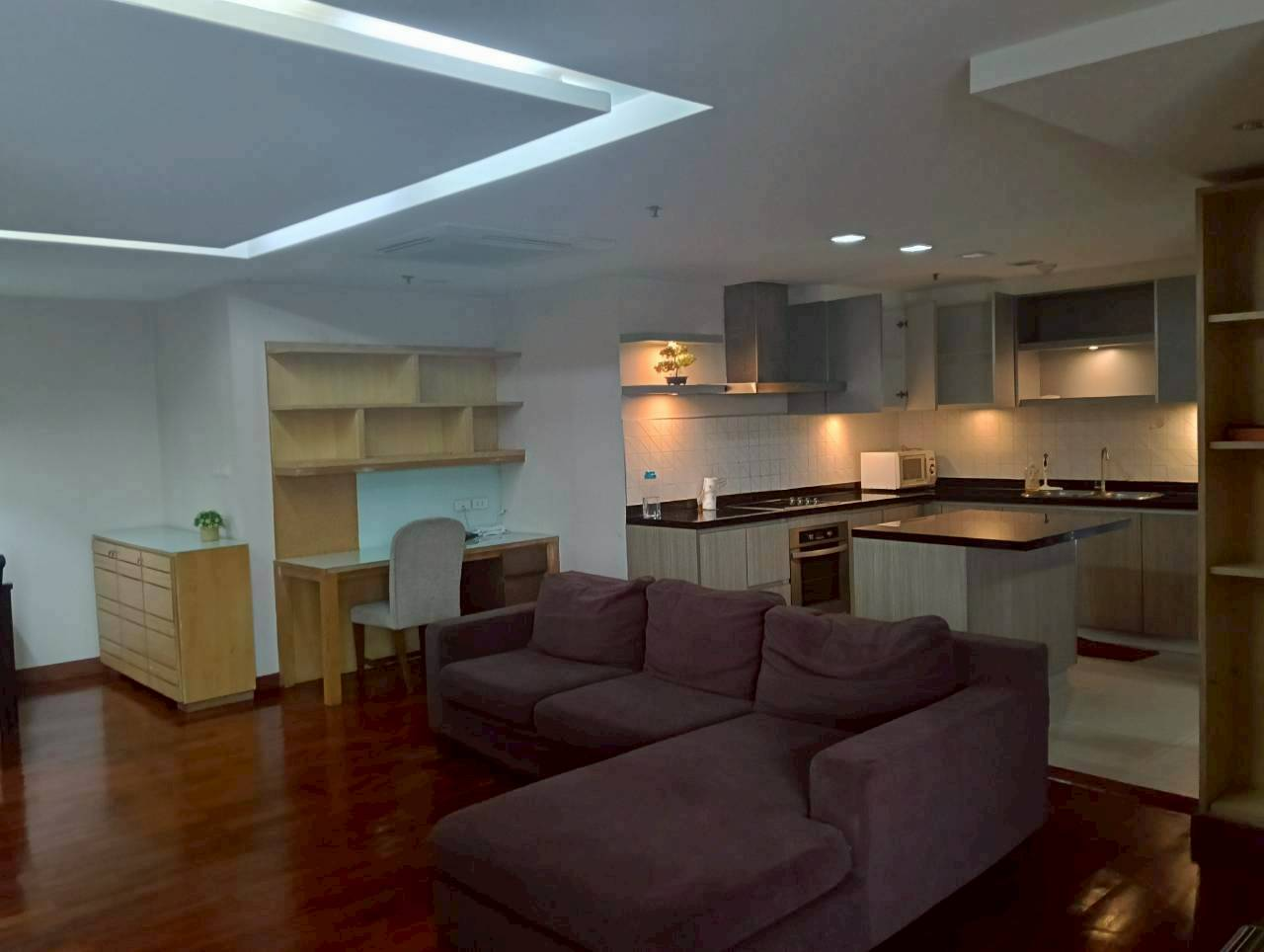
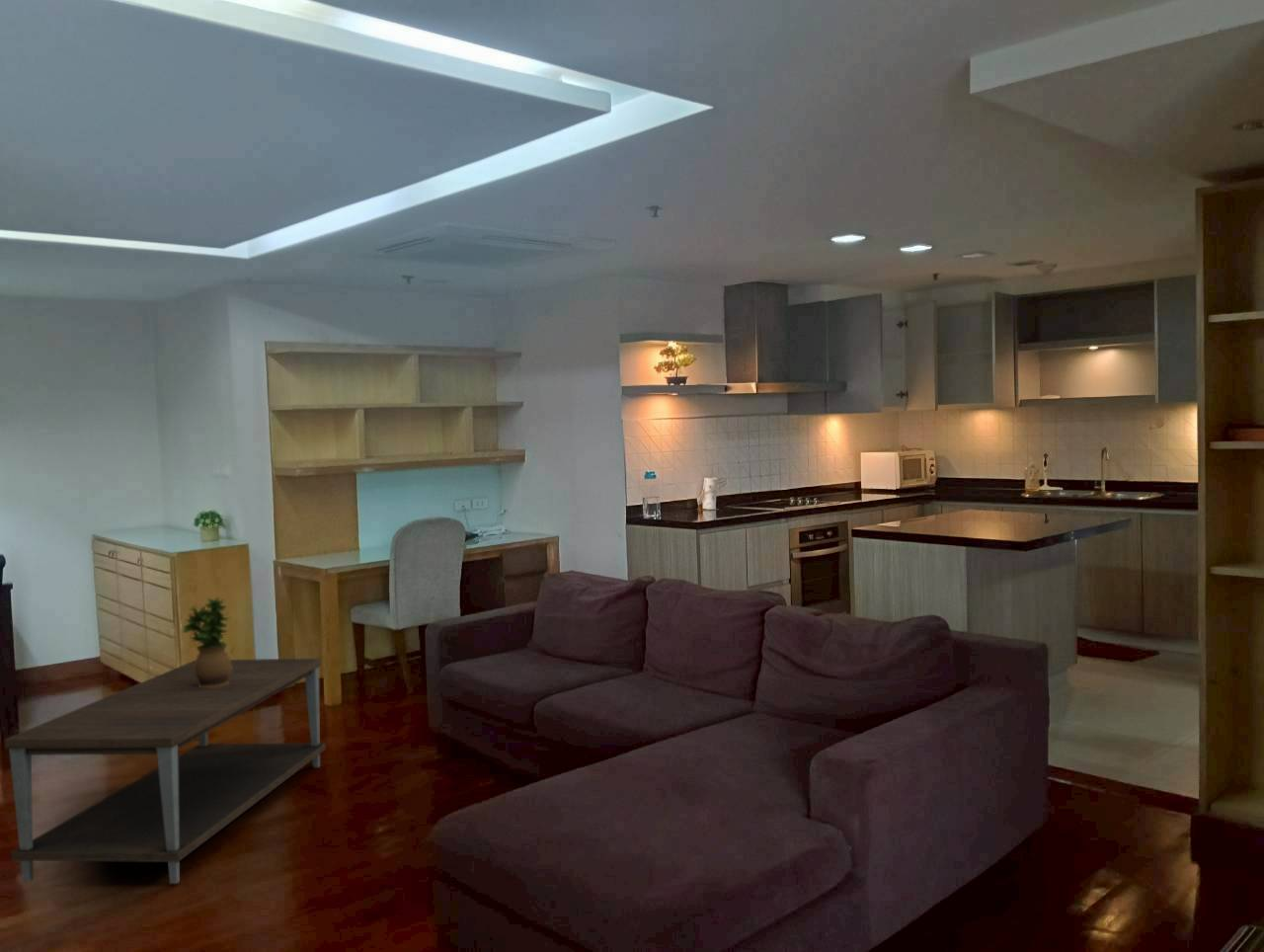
+ coffee table [4,658,327,885]
+ potted plant [182,596,233,687]
